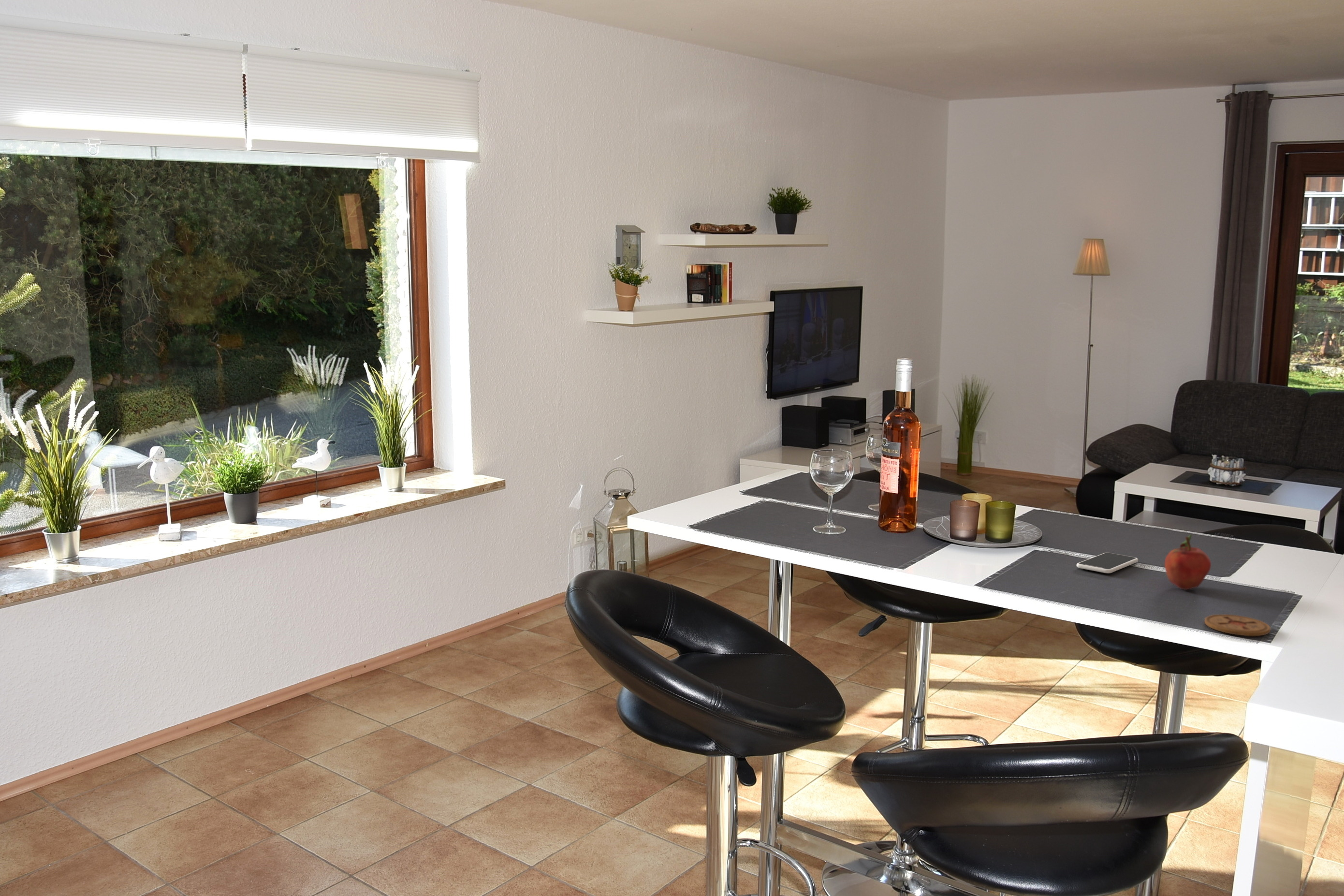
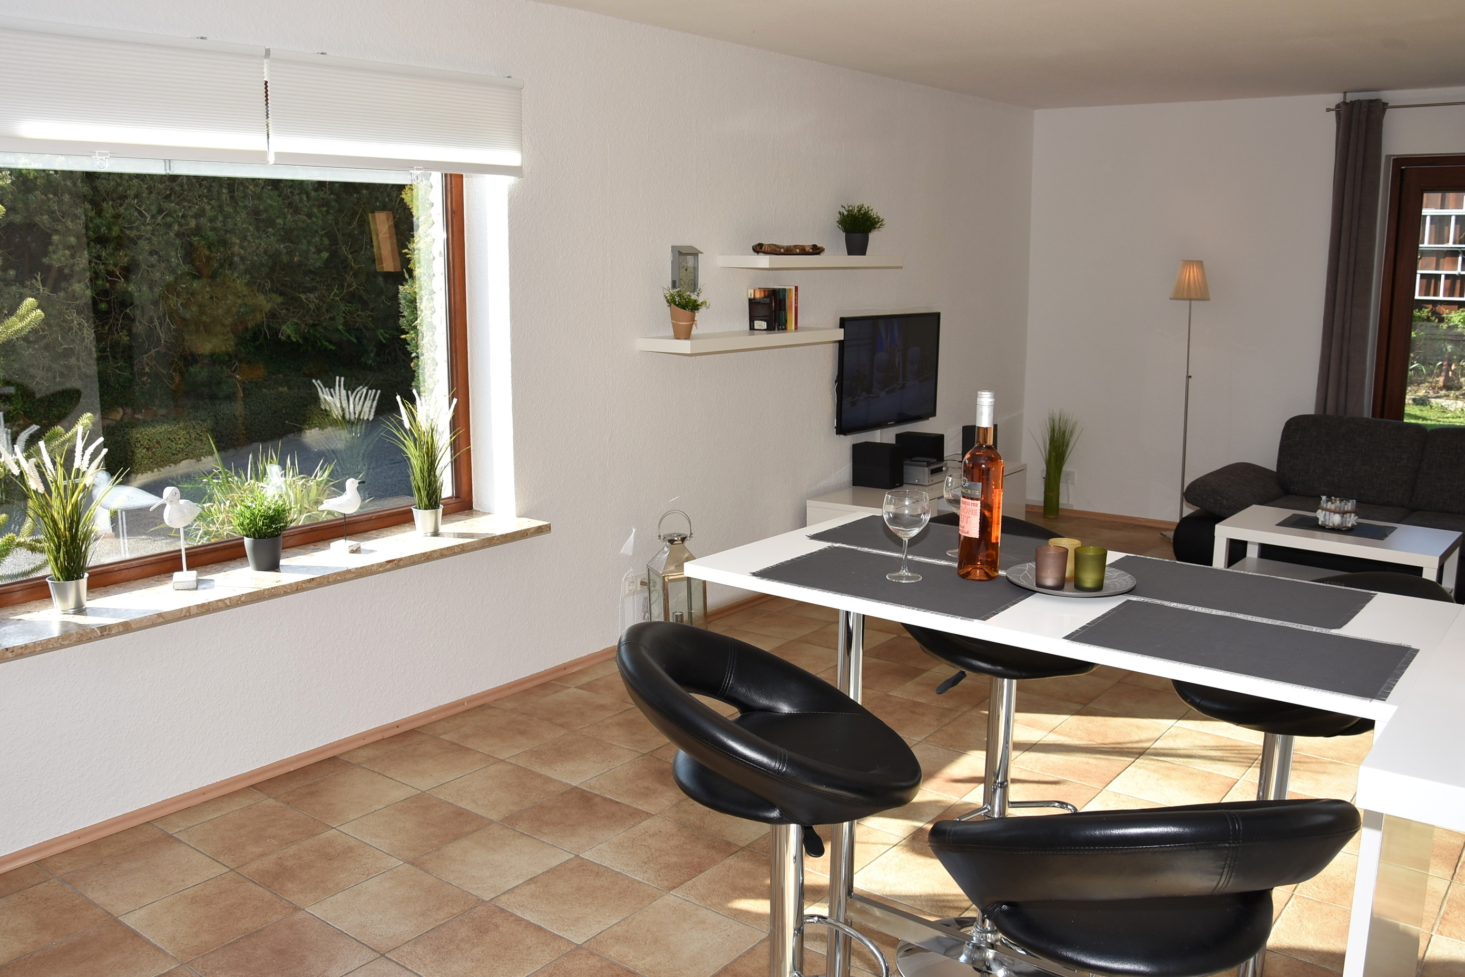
- coaster [1204,614,1271,636]
- smartphone [1076,552,1139,574]
- fruit [1164,534,1212,590]
